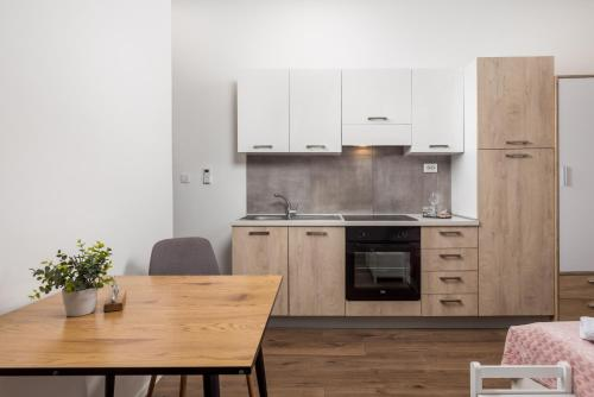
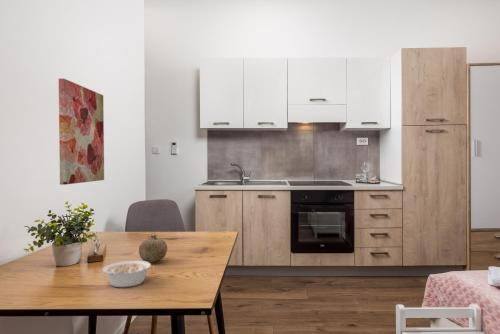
+ fruit [138,234,168,263]
+ wall art [58,78,105,186]
+ legume [102,260,152,288]
